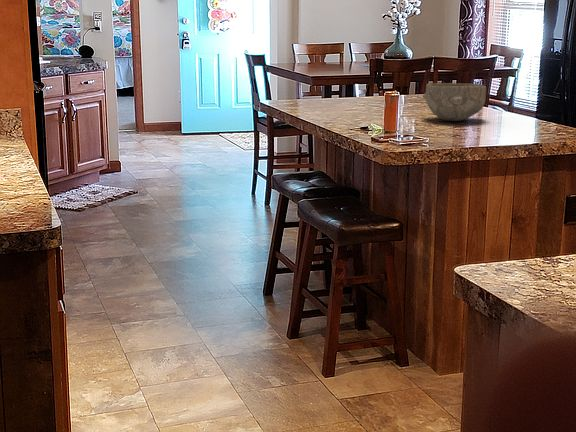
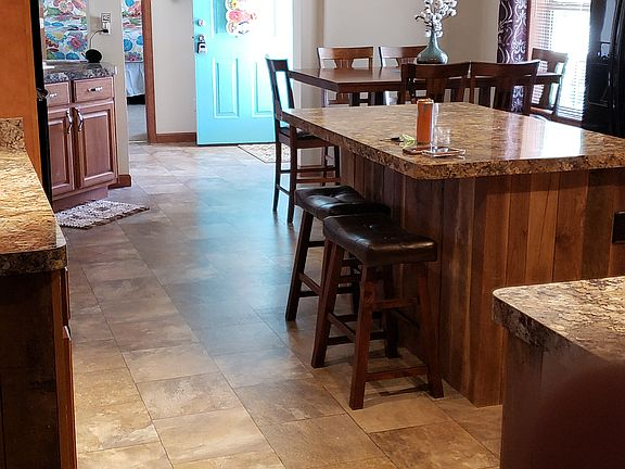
- bowl [422,82,487,122]
